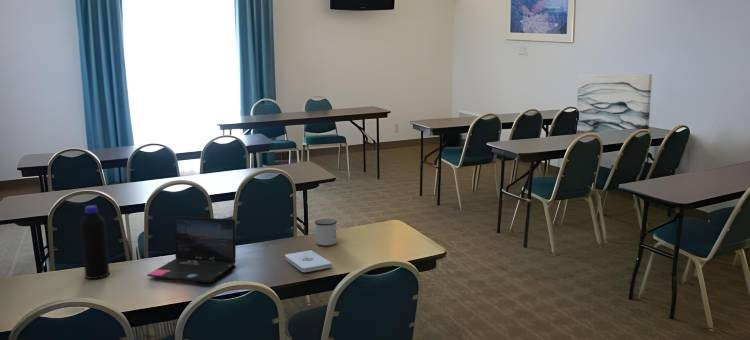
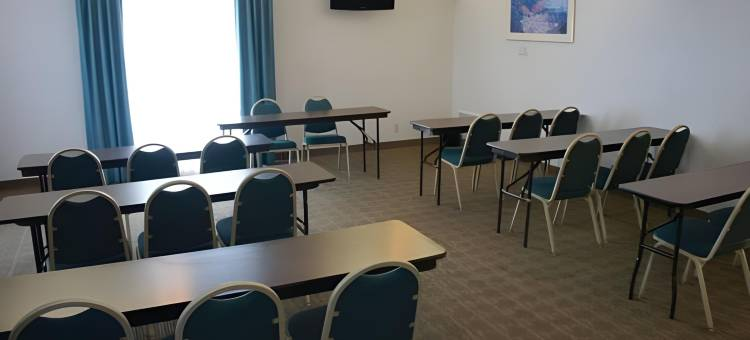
- bottle [79,204,110,280]
- mug [314,218,338,246]
- notepad [284,249,333,273]
- wall art [576,73,653,133]
- laptop [146,216,237,284]
